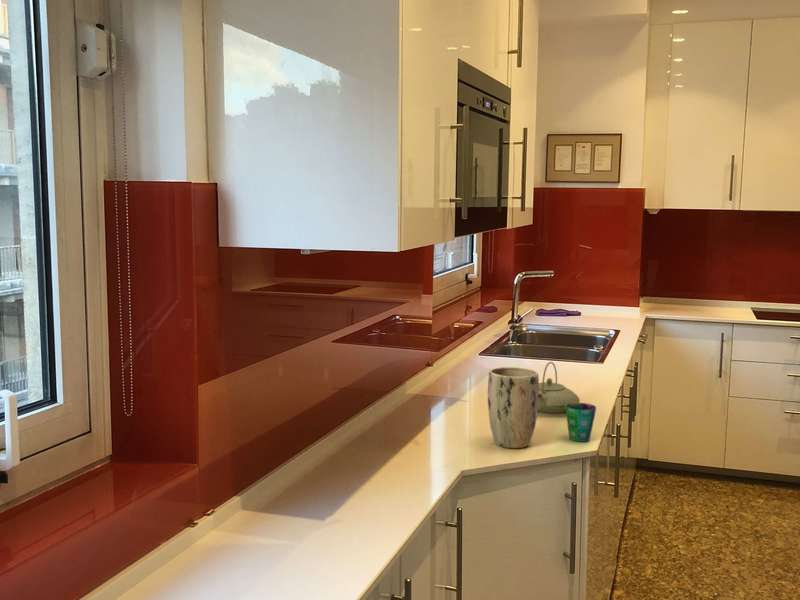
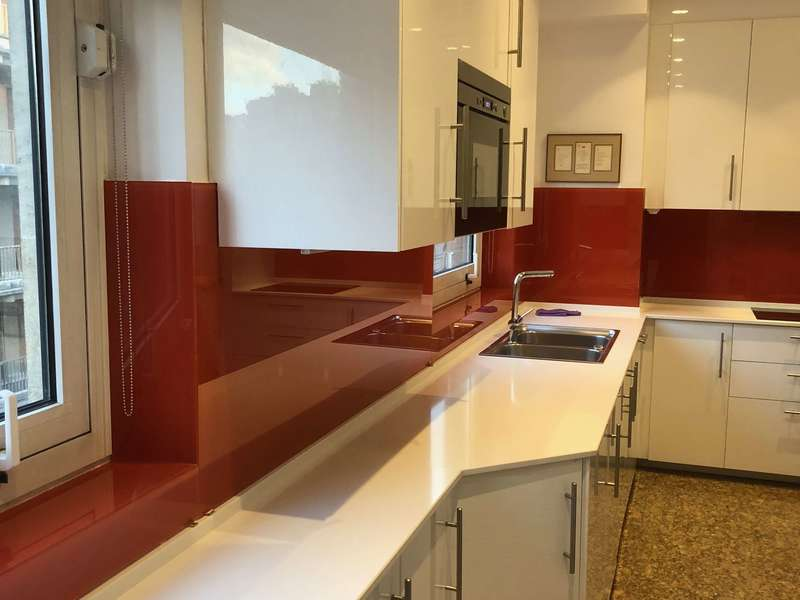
- plant pot [487,366,540,449]
- teapot [537,361,581,414]
- cup [565,402,597,443]
